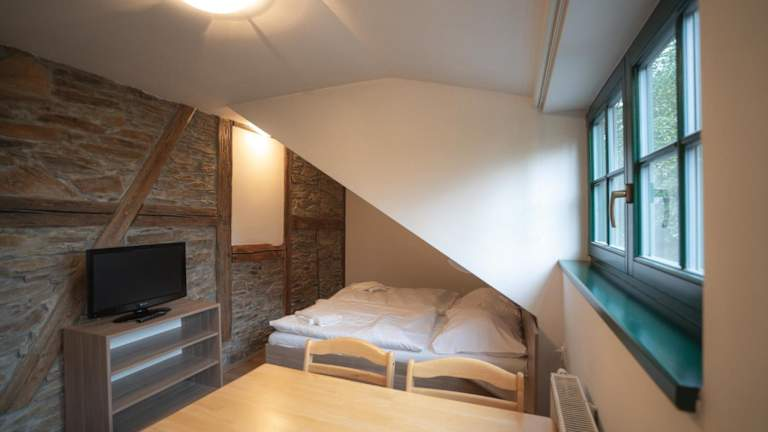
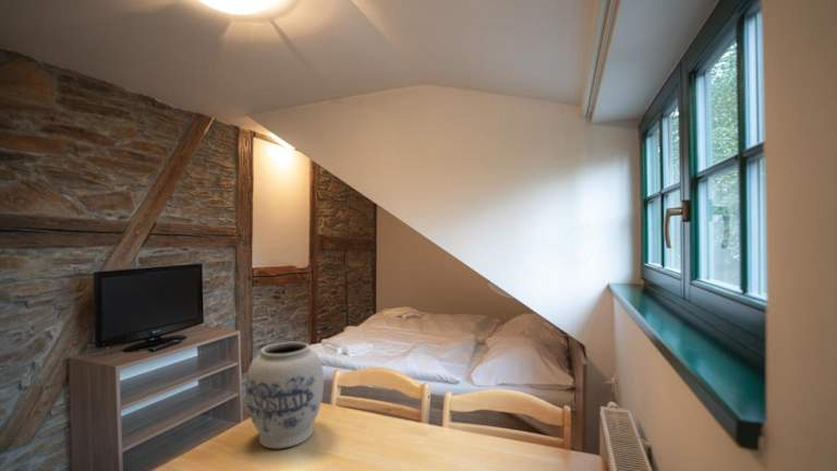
+ vase [245,341,325,449]
